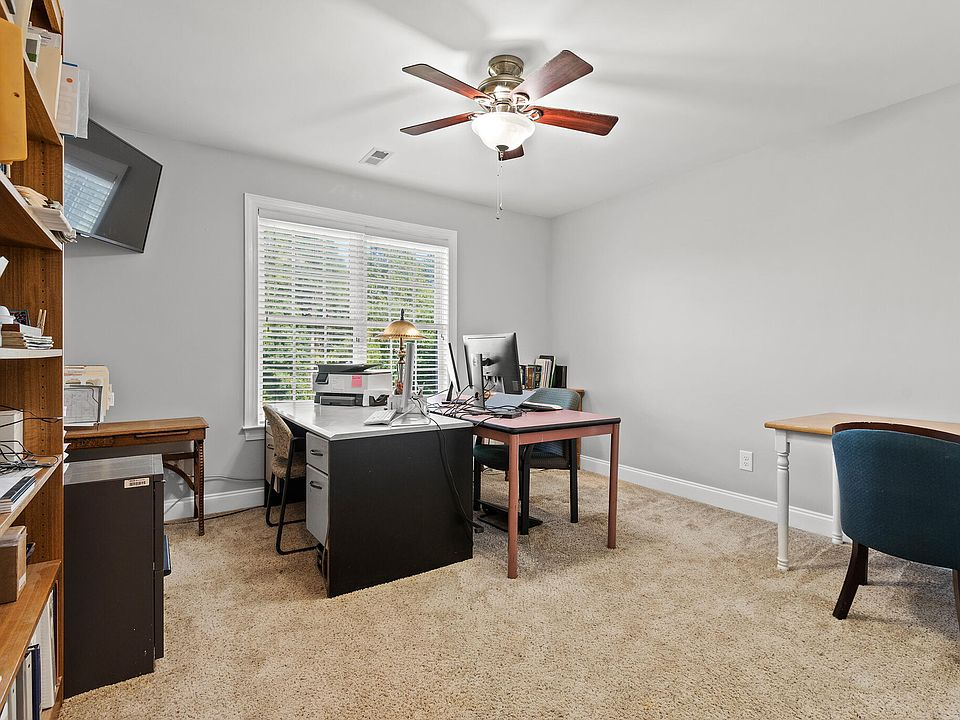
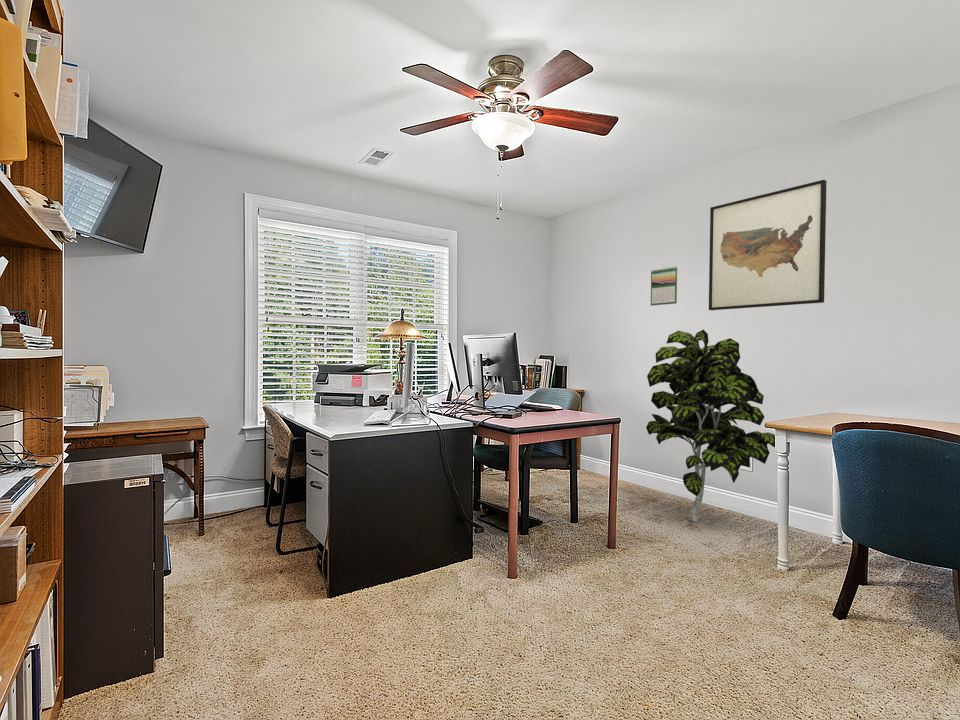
+ indoor plant [645,329,776,523]
+ calendar [650,266,678,307]
+ wall art [708,179,828,311]
